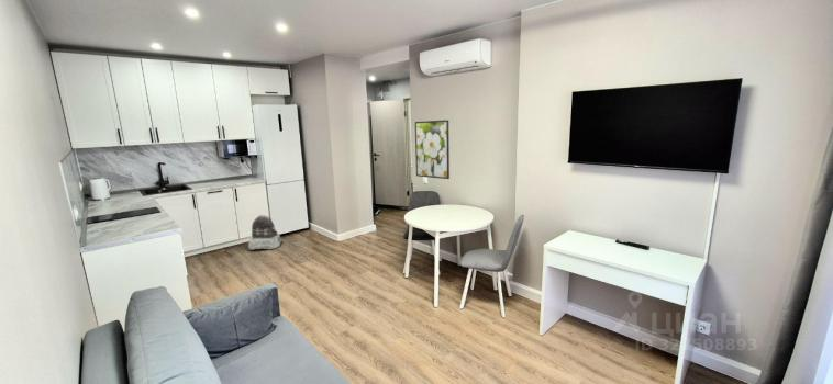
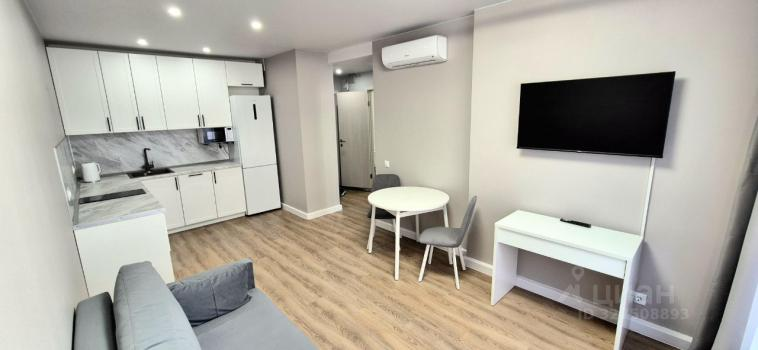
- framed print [414,118,451,180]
- backpack [247,214,284,251]
